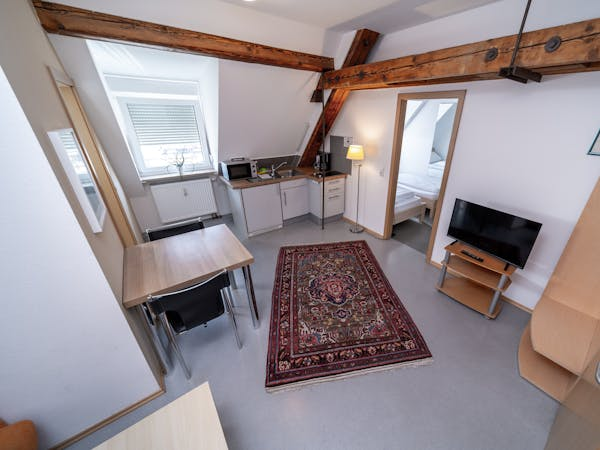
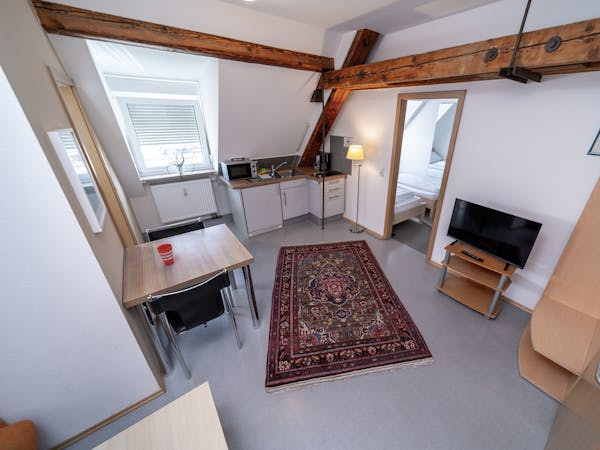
+ cup [156,243,175,266]
